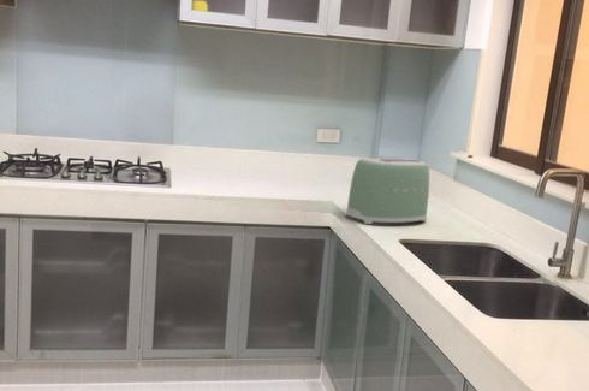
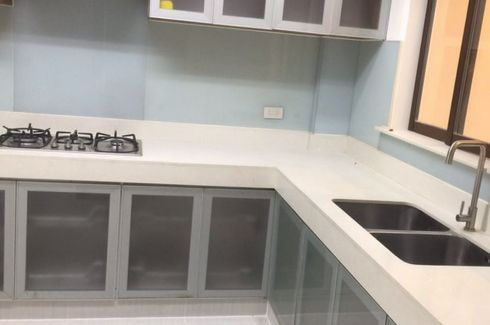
- toaster [345,155,430,225]
